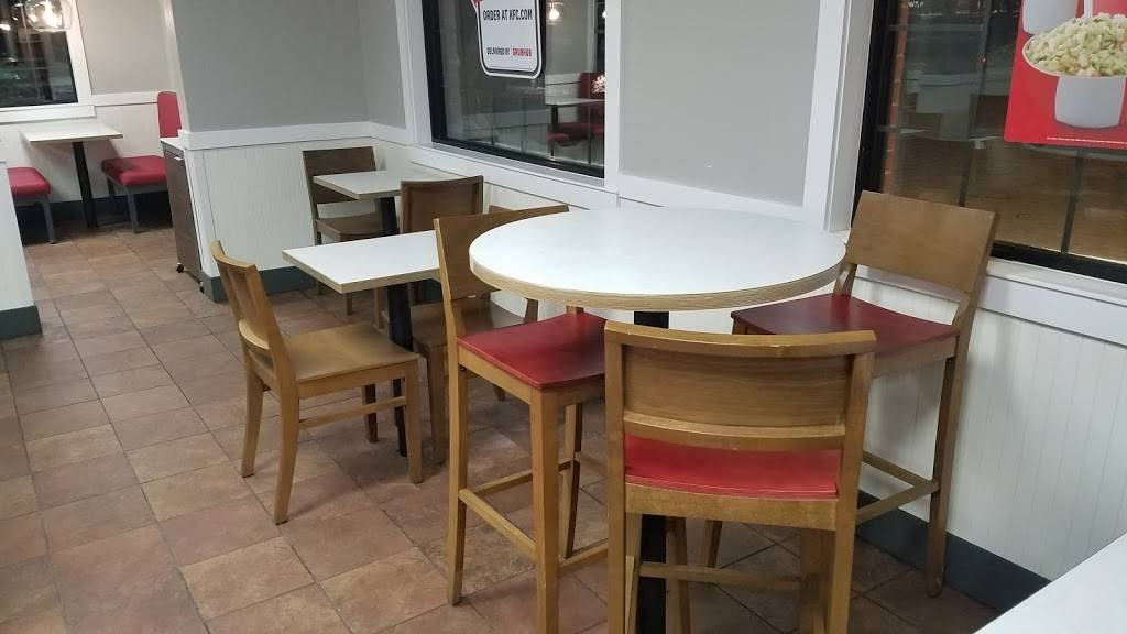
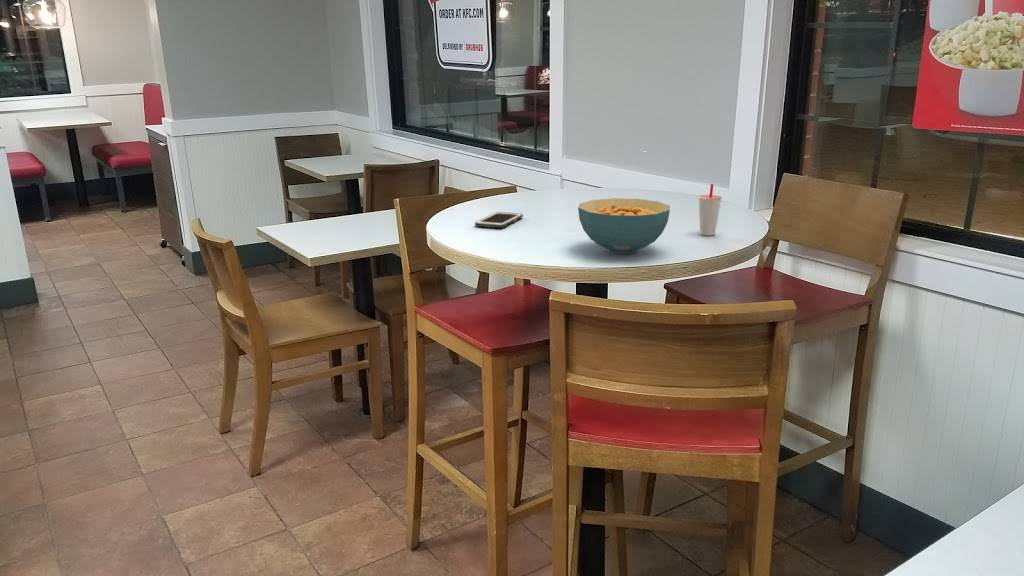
+ cereal bowl [577,197,671,255]
+ cell phone [474,211,524,229]
+ cup [697,183,723,236]
